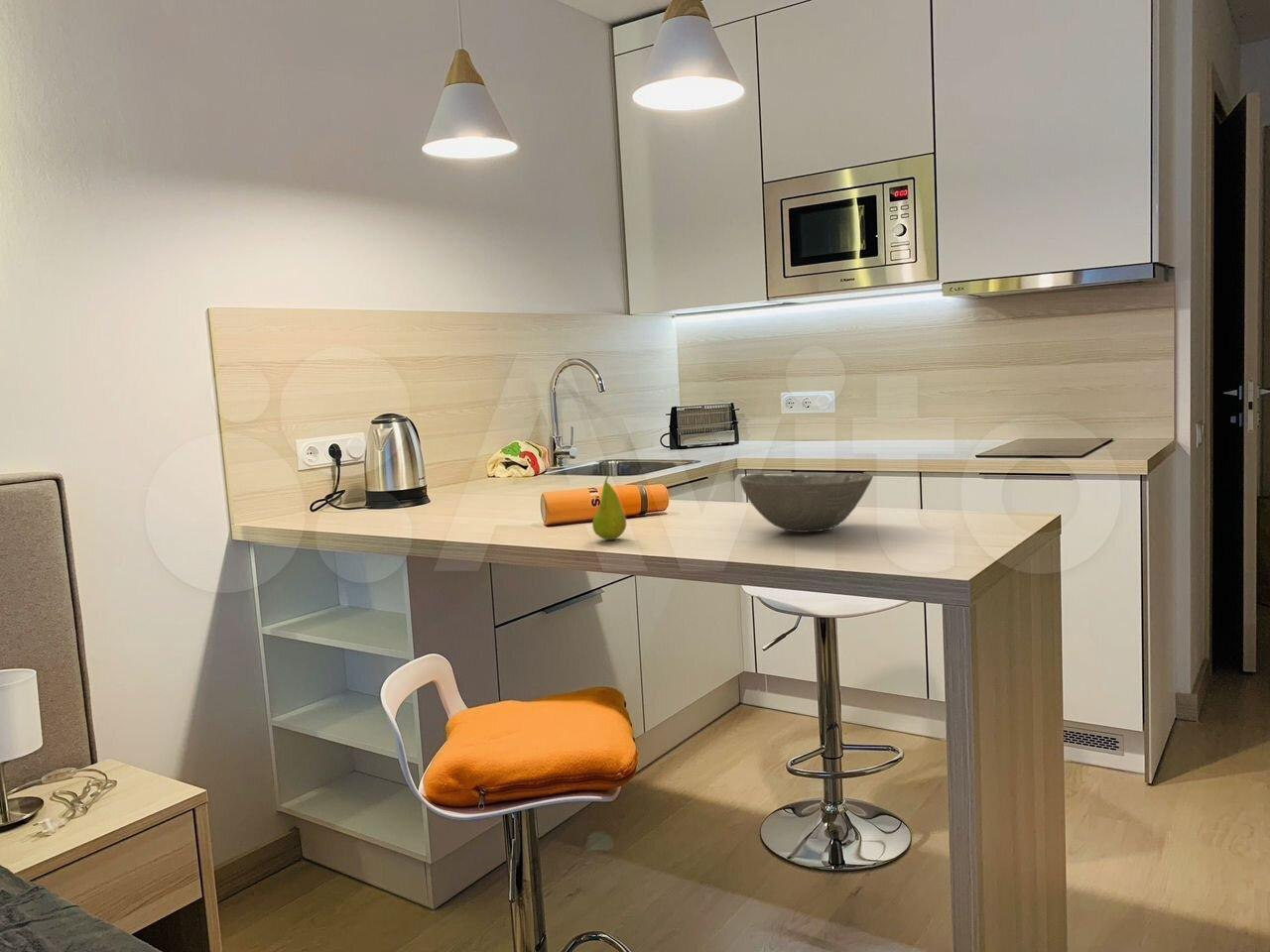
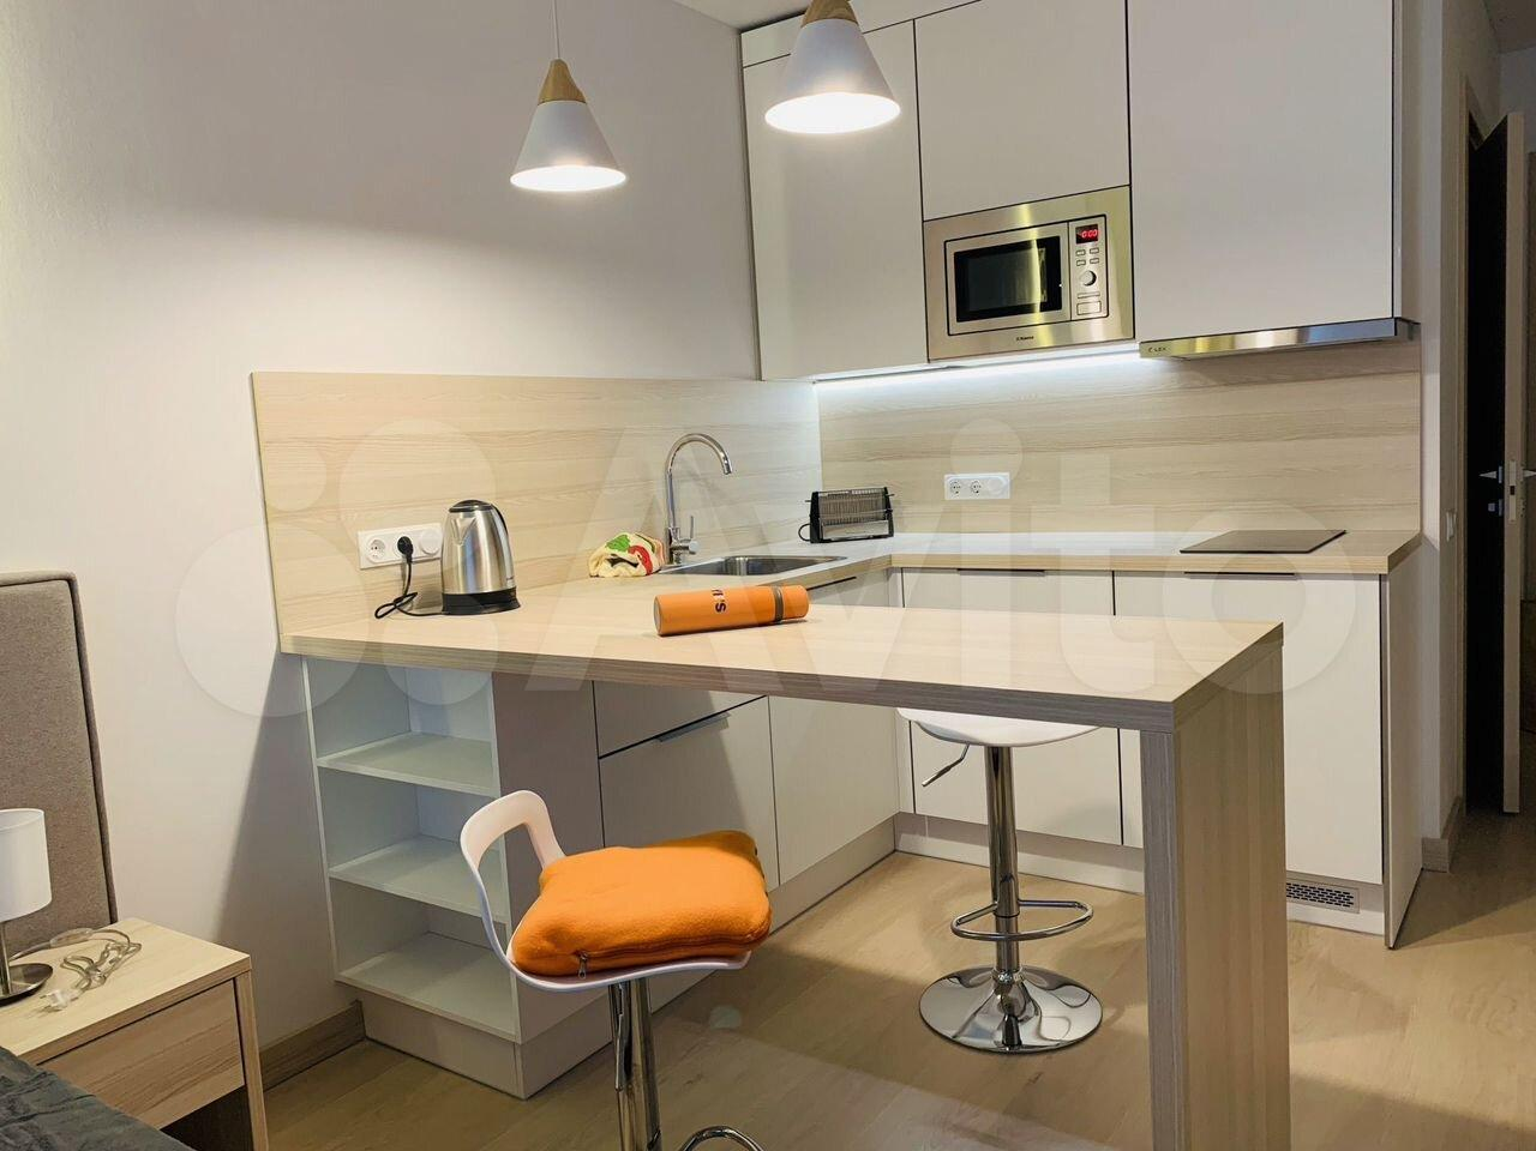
- bowl [739,472,874,534]
- fruit [591,472,627,540]
